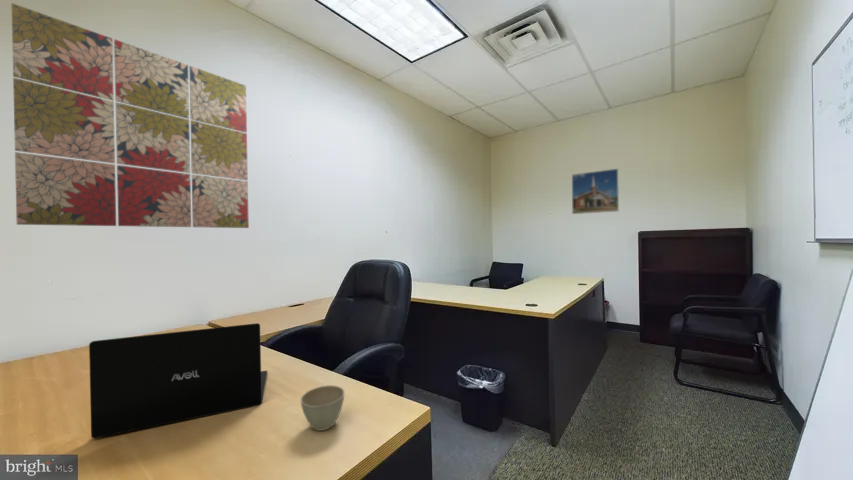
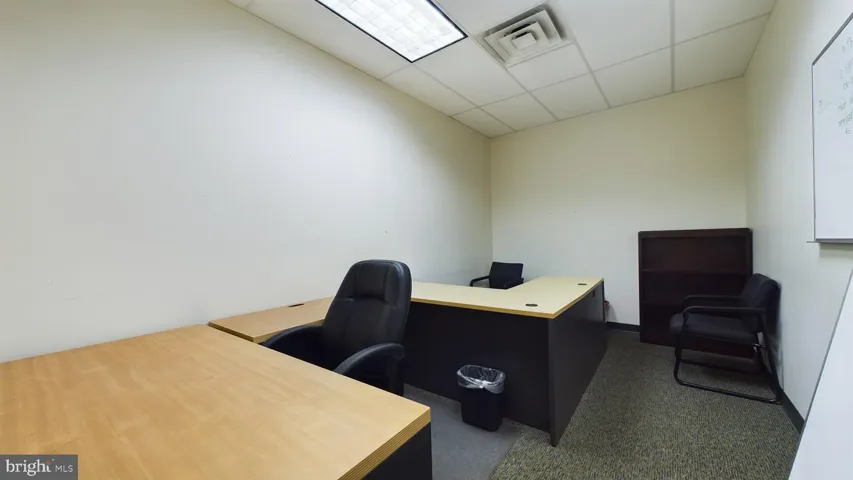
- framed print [571,168,620,215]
- laptop [88,322,268,439]
- flower pot [299,384,346,432]
- wall art [11,2,250,229]
